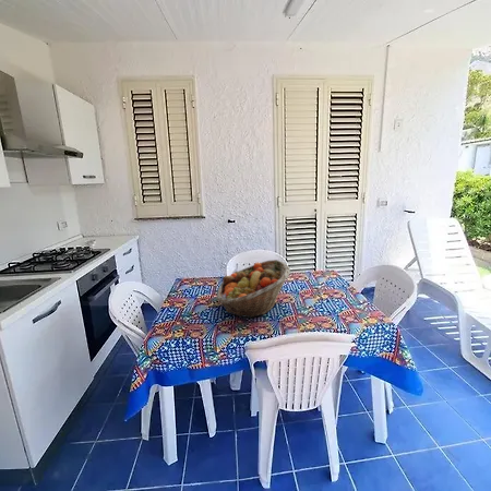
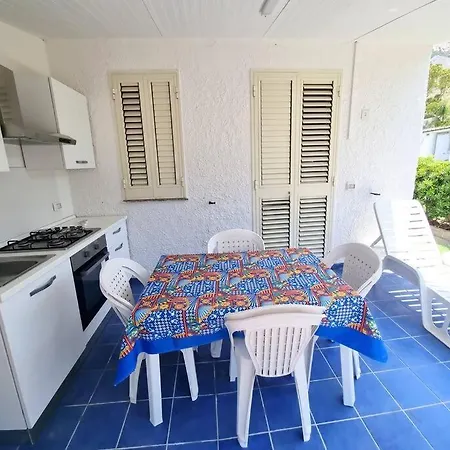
- fruit basket [216,259,291,320]
